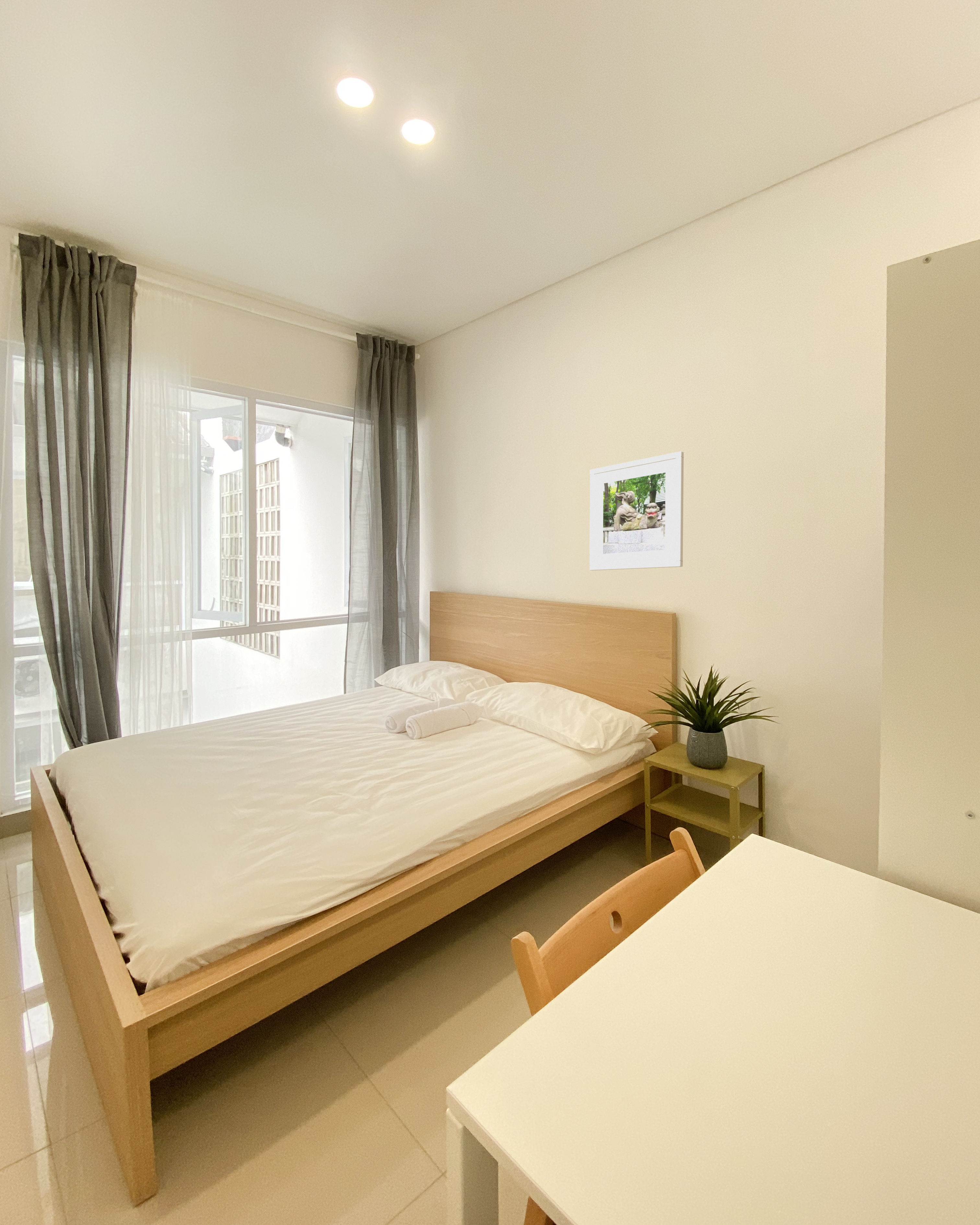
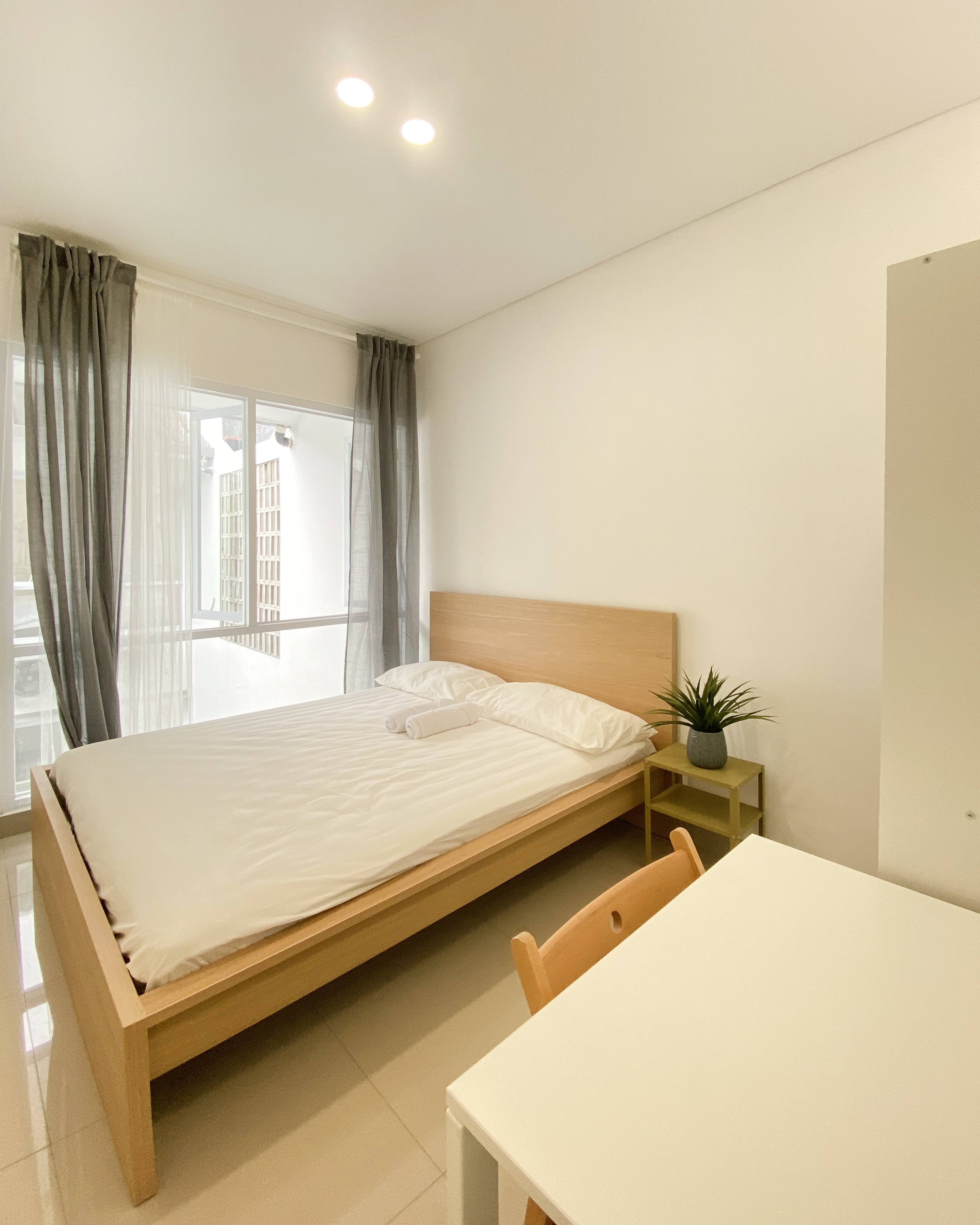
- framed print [589,451,684,571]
